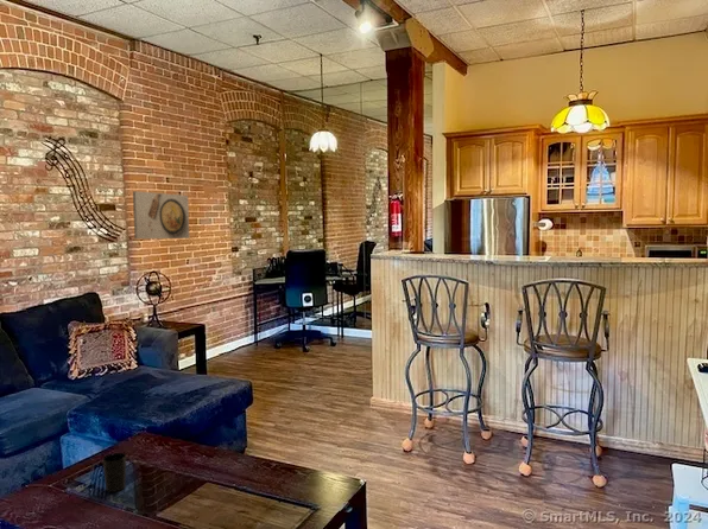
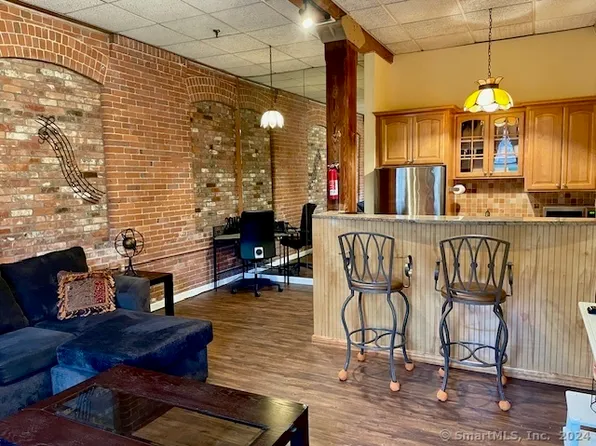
- cup [101,452,127,493]
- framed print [132,190,190,240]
